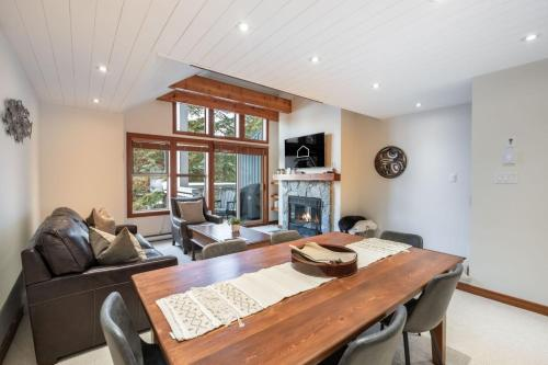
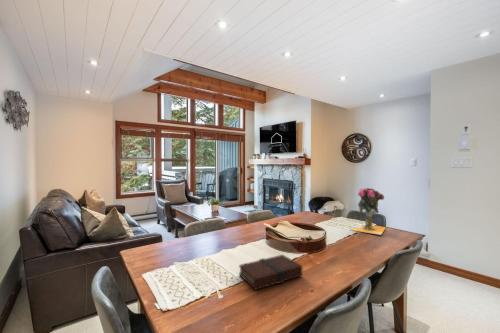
+ vase [350,187,386,236]
+ book [238,254,303,291]
